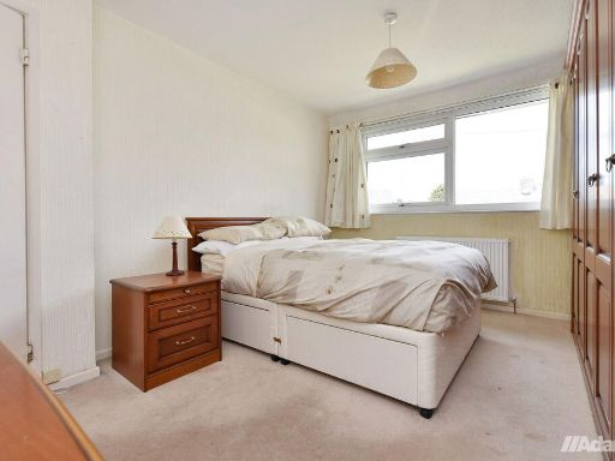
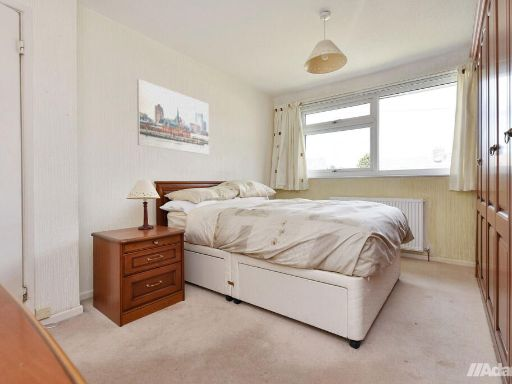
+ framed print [136,78,210,156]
